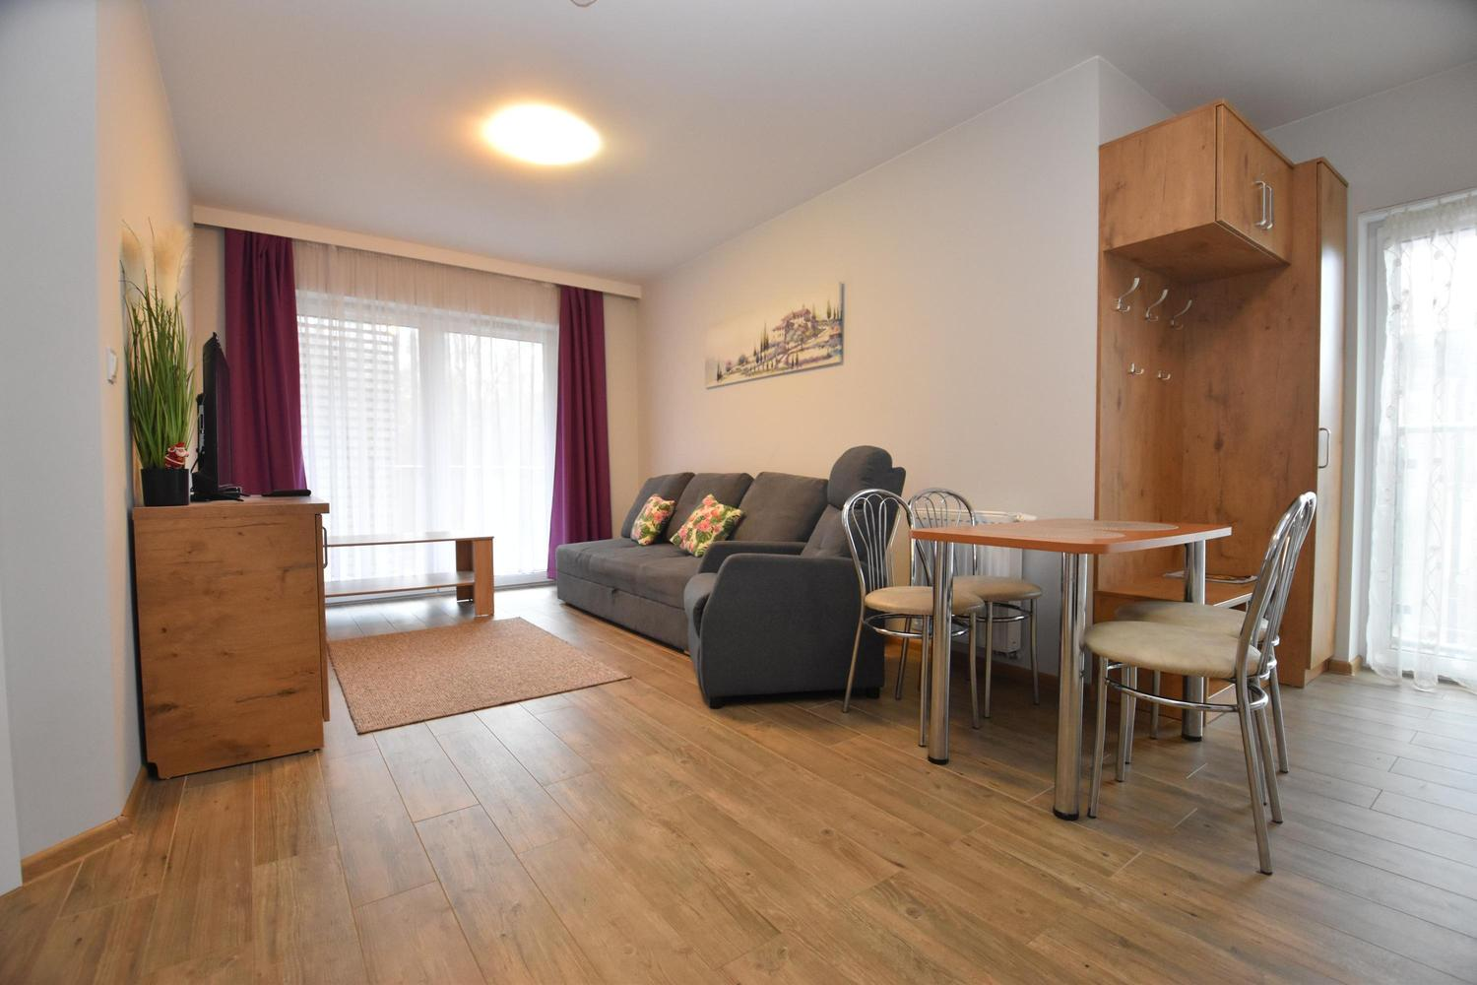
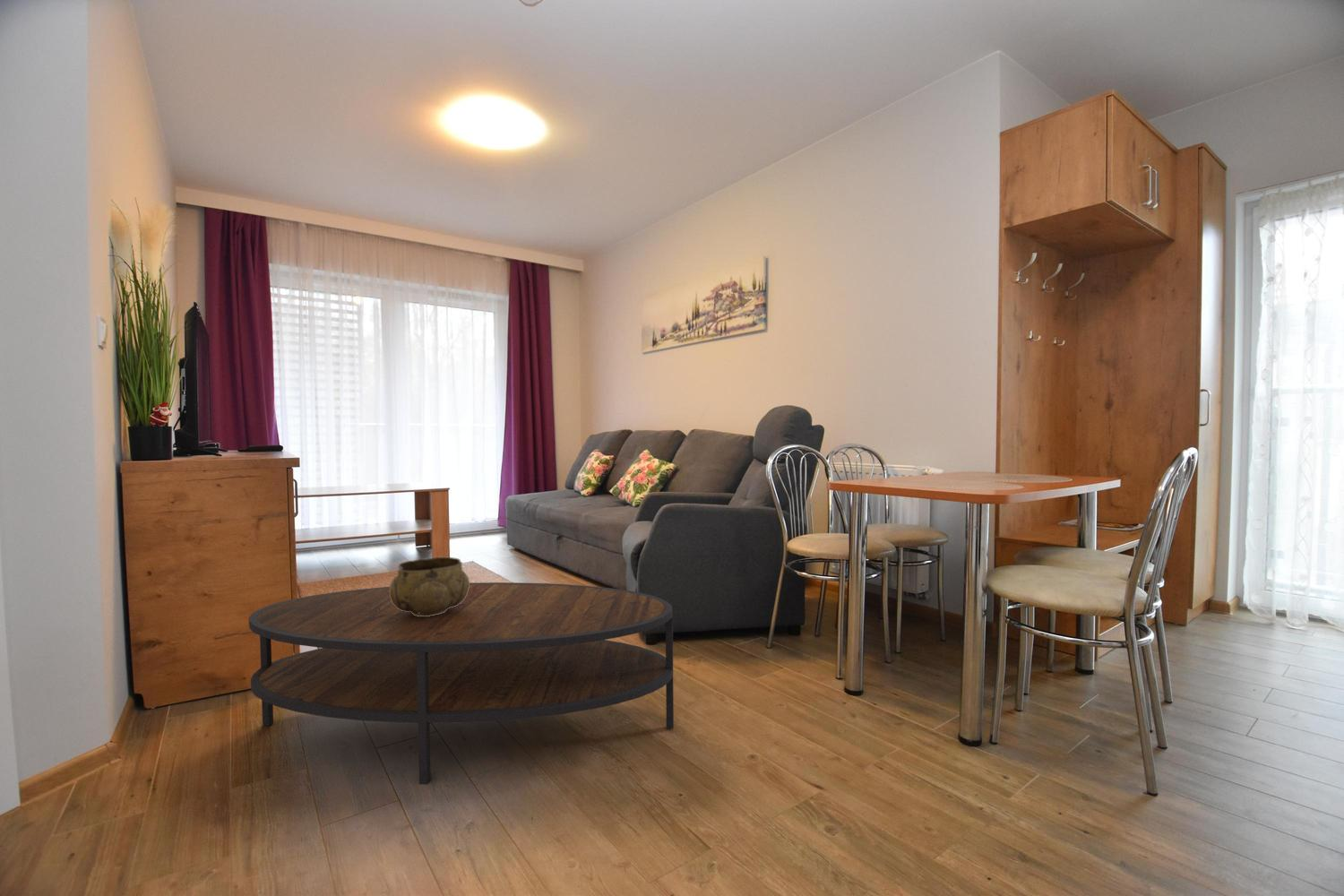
+ coffee table [248,582,675,785]
+ decorative bowl [389,556,470,616]
